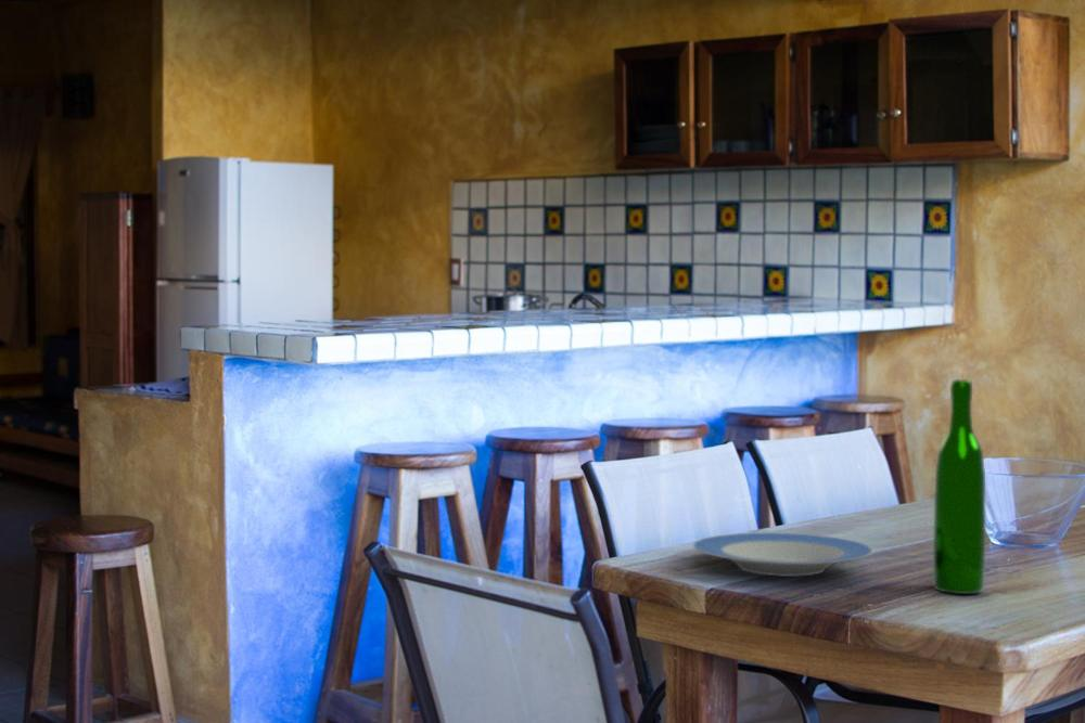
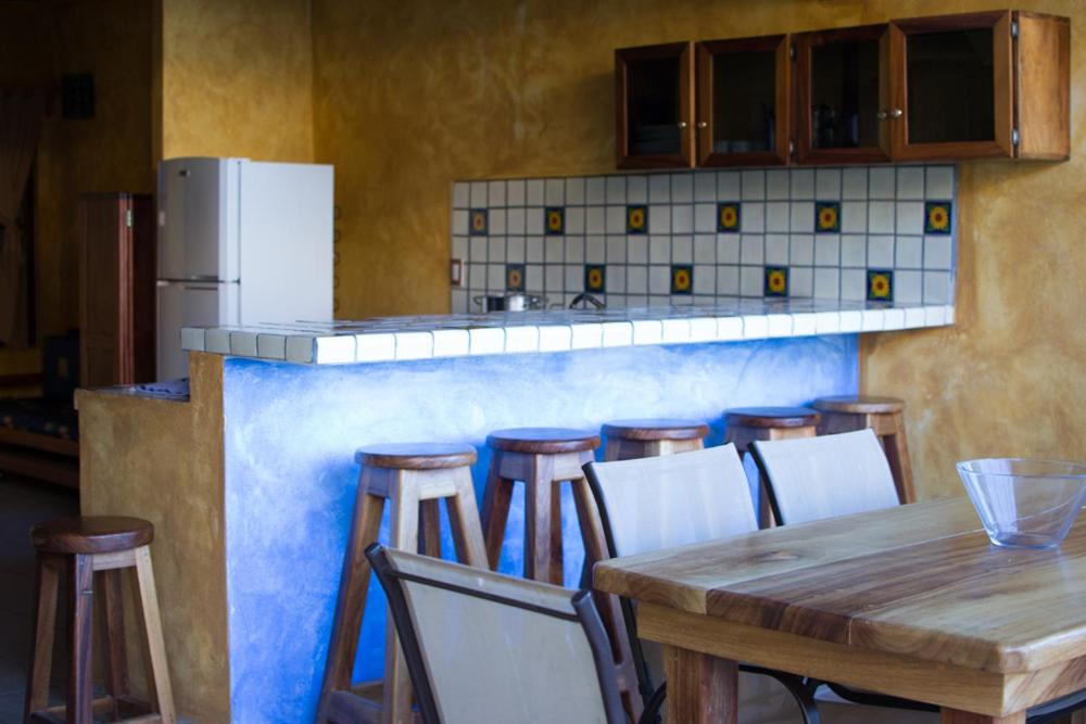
- wine bottle [932,378,987,595]
- plate [691,532,873,578]
